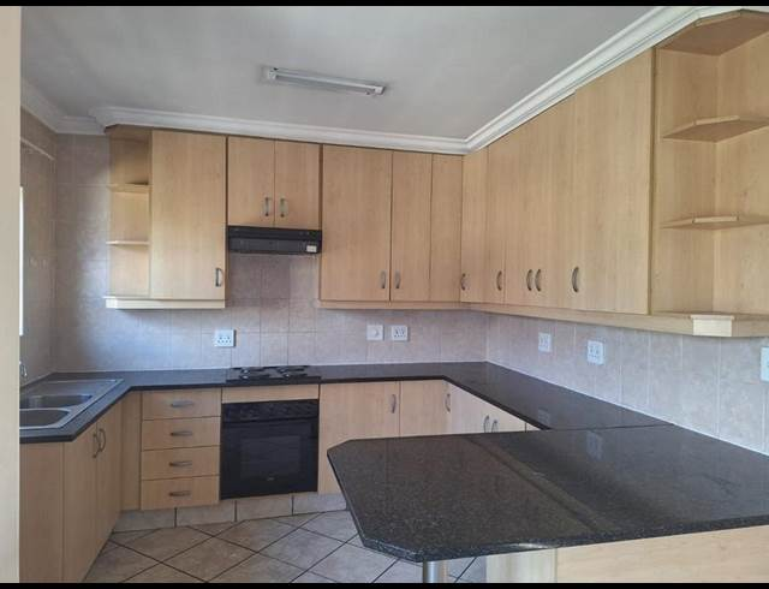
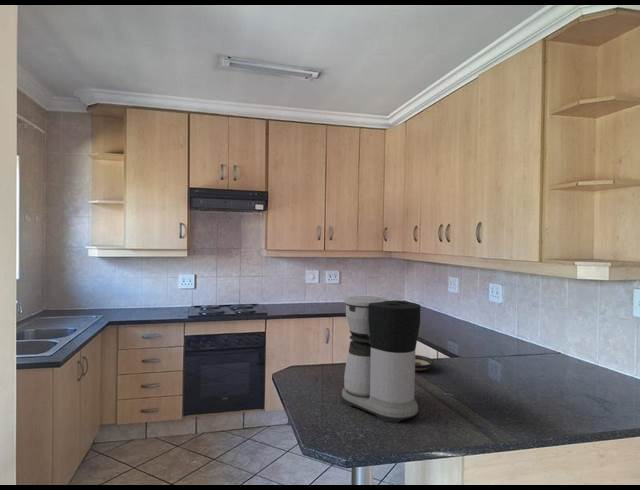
+ saucer [415,354,435,372]
+ coffee maker [341,295,421,424]
